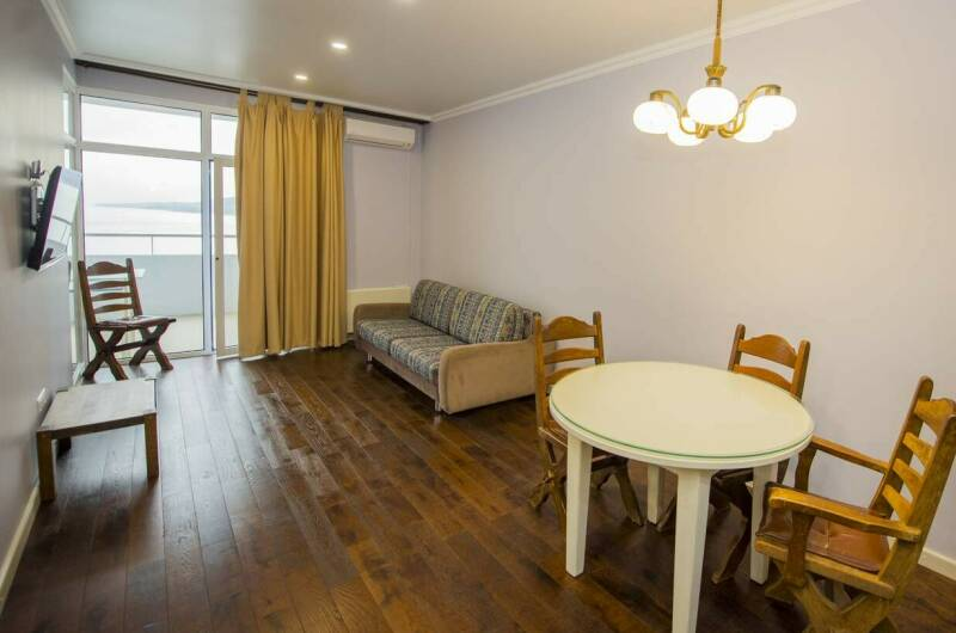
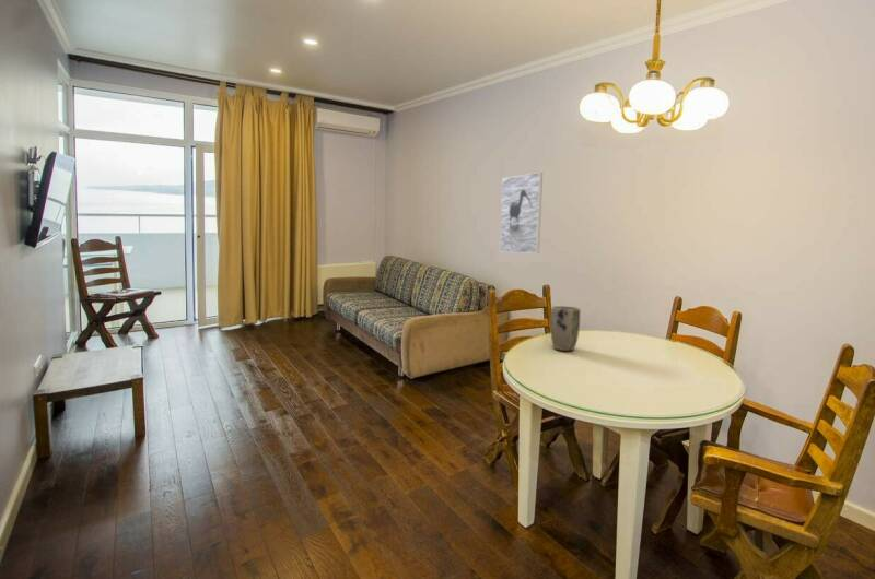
+ plant pot [549,305,581,352]
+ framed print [499,172,544,255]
